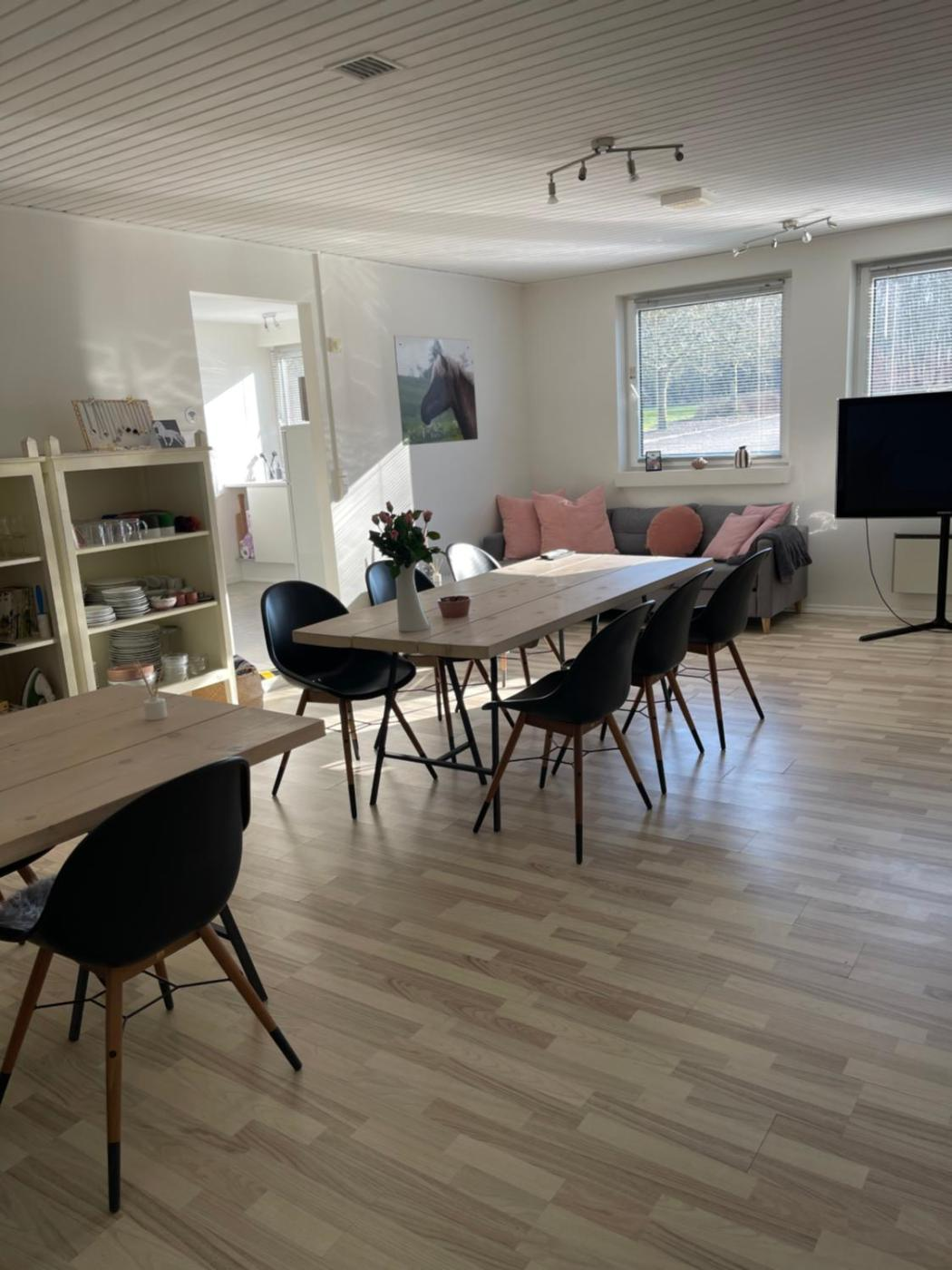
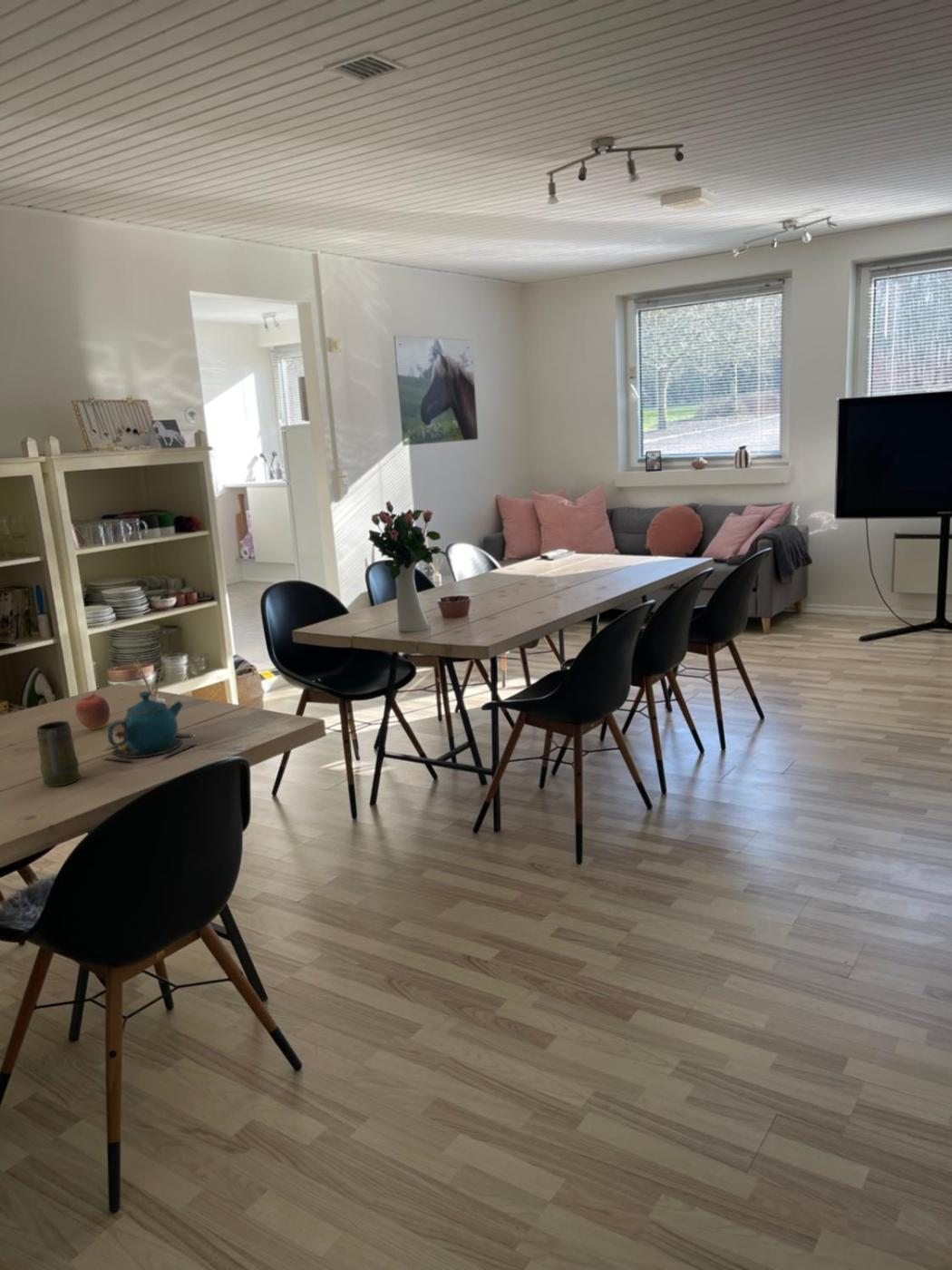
+ mug [36,720,81,787]
+ teapot [102,690,197,764]
+ apple [74,692,111,730]
